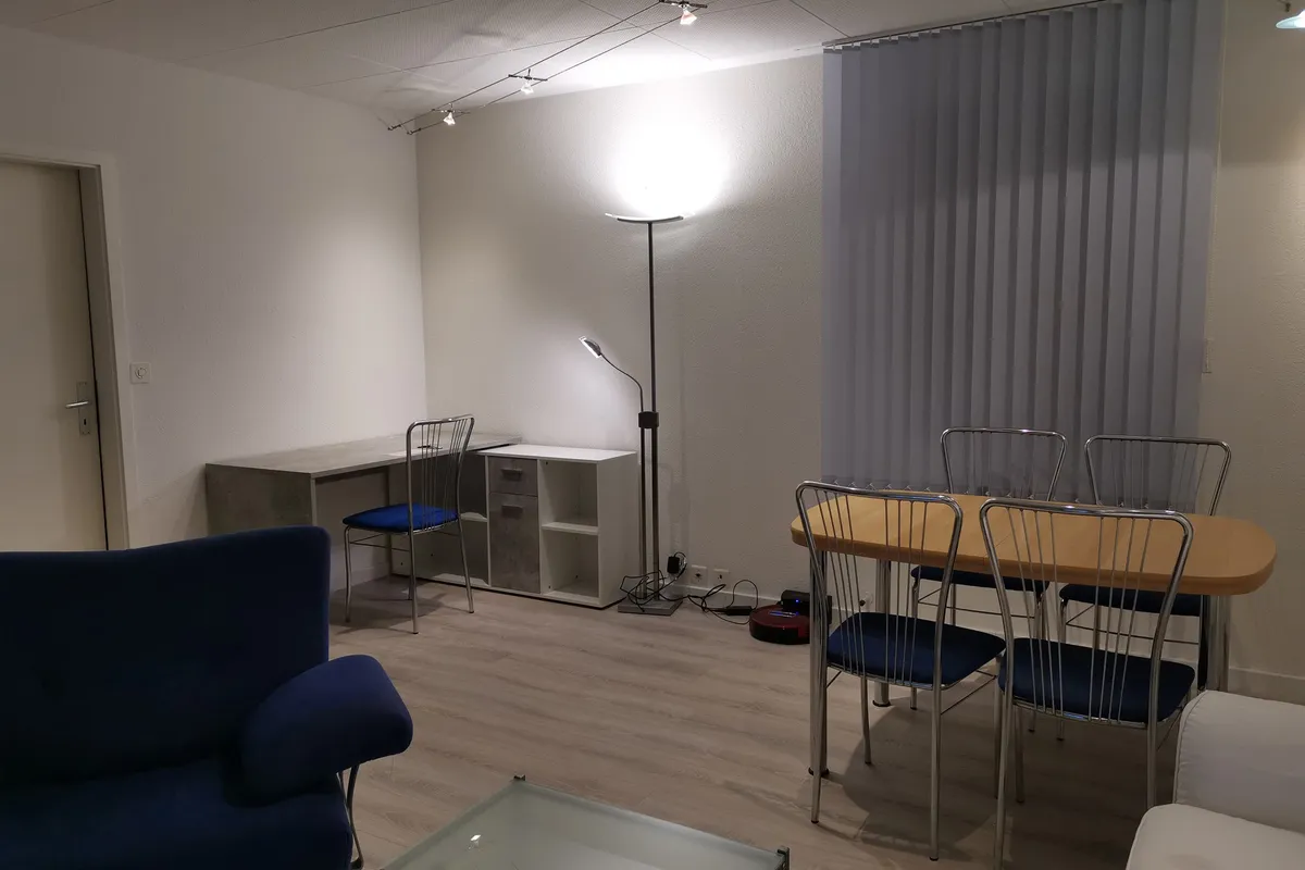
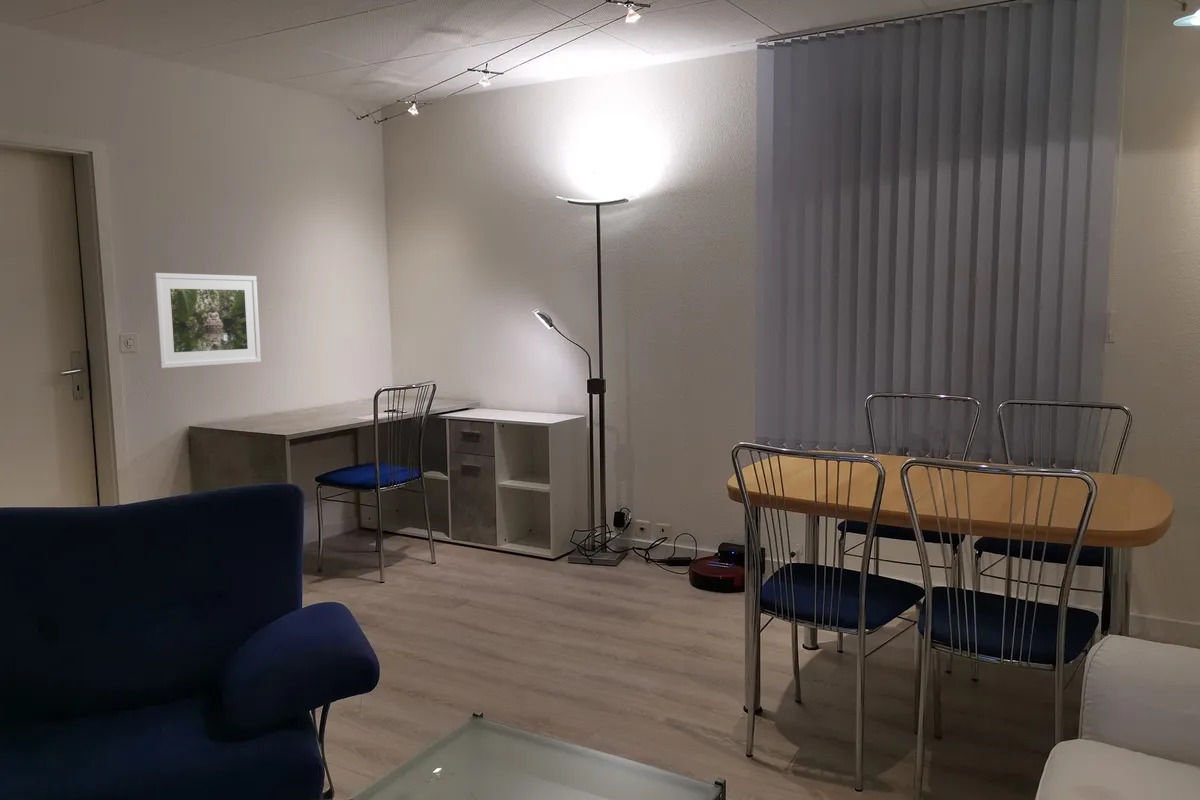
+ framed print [152,272,262,369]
